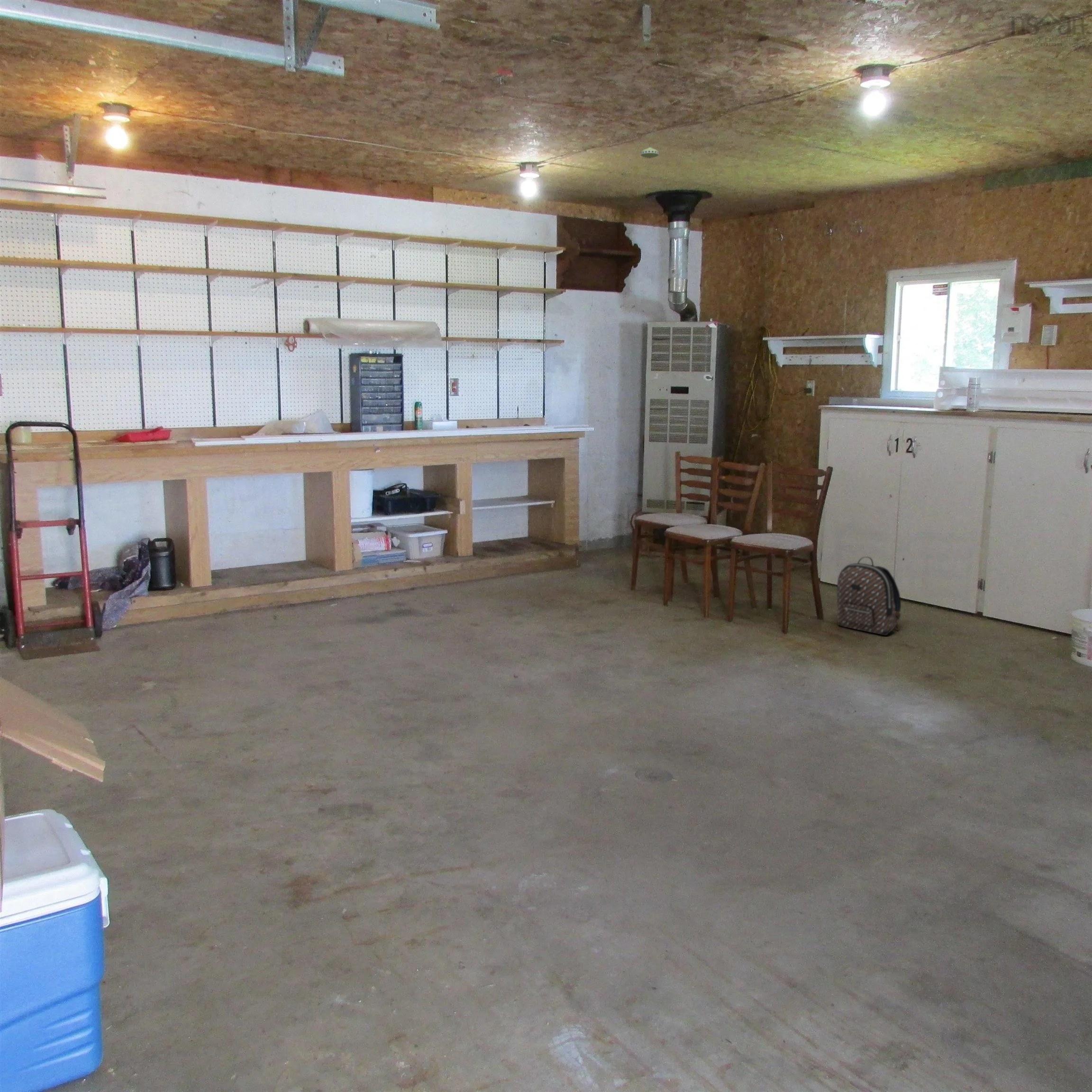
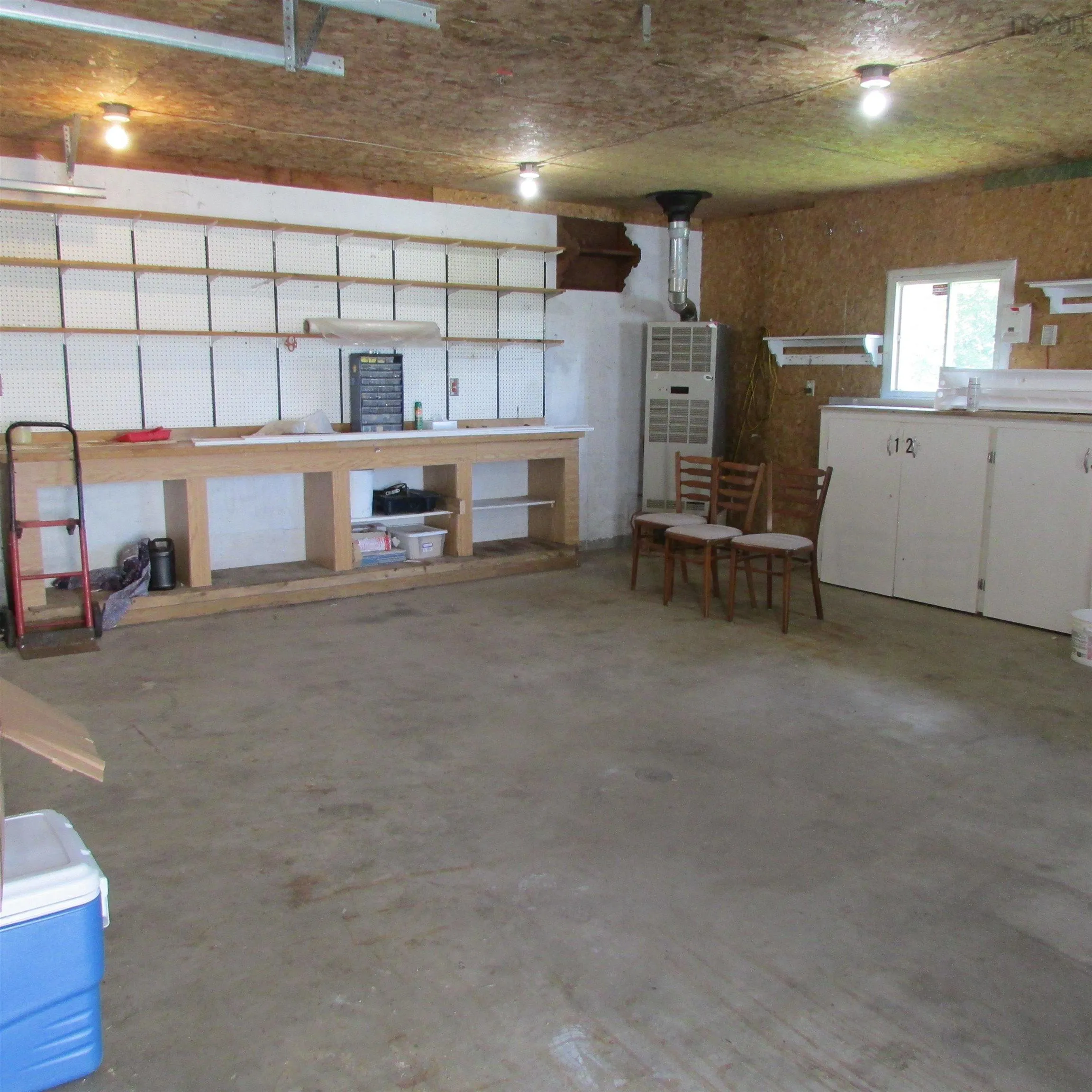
- smoke detector [640,147,659,159]
- backpack [837,556,901,636]
